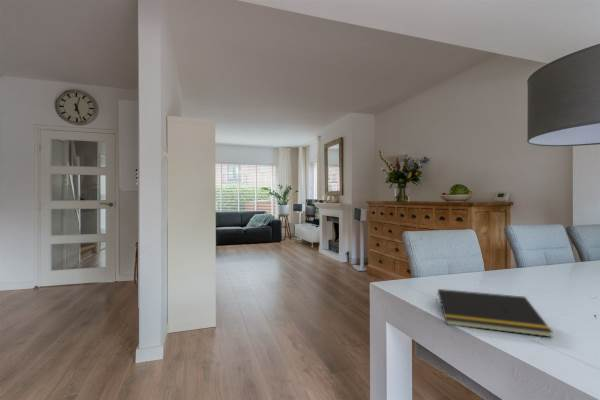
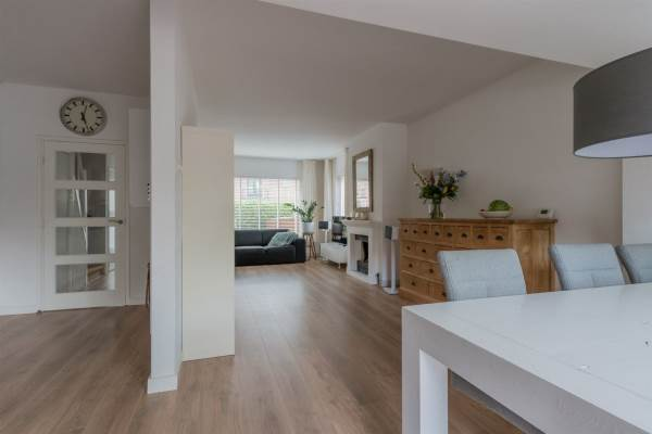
- notepad [435,288,554,338]
